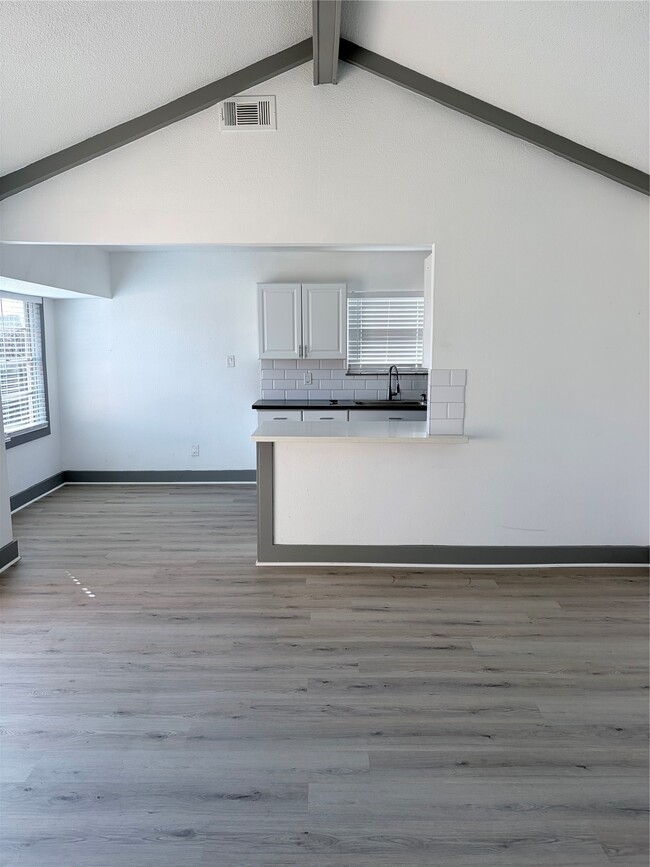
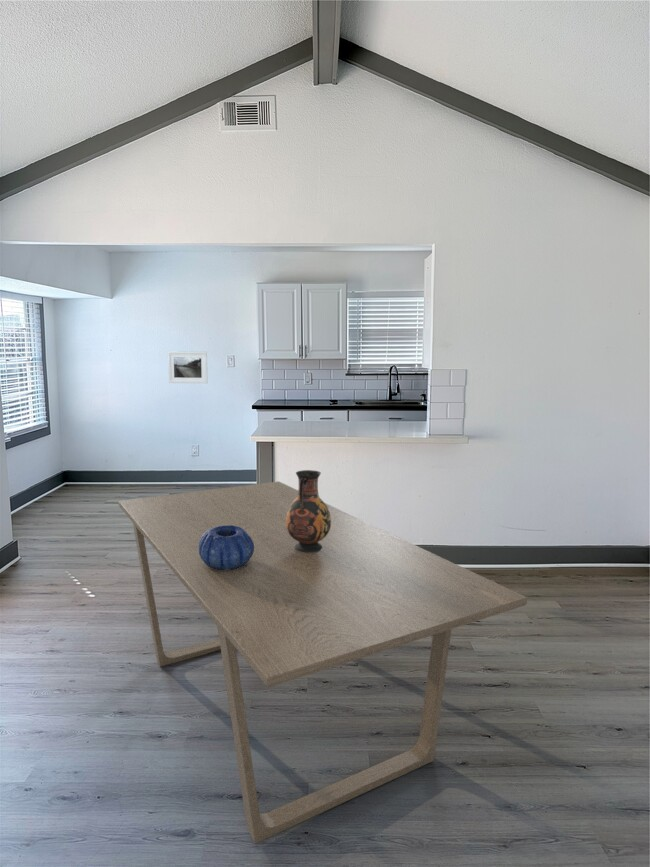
+ dining table [118,480,528,844]
+ decorative bowl [199,525,254,570]
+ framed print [167,350,209,384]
+ vase [286,469,331,552]
